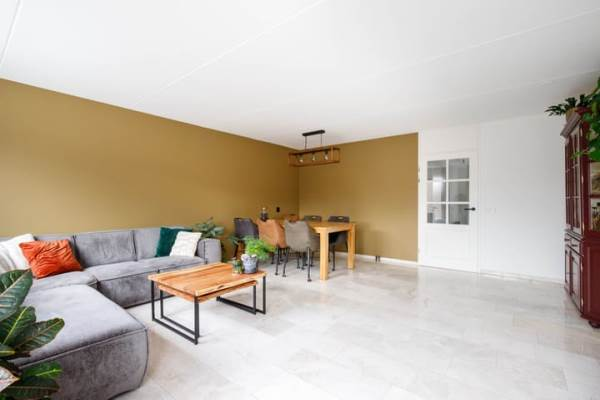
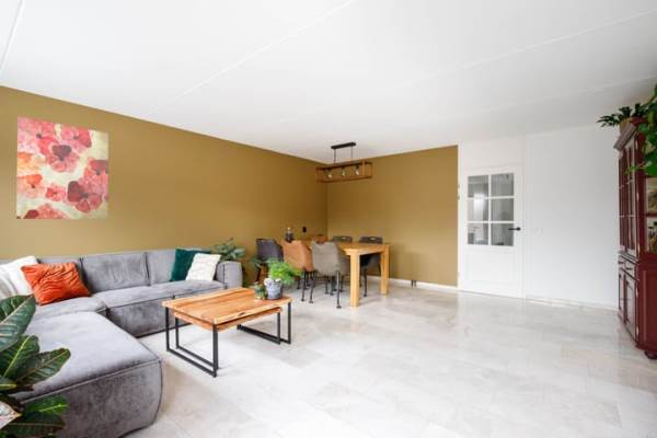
+ wall art [15,115,110,220]
